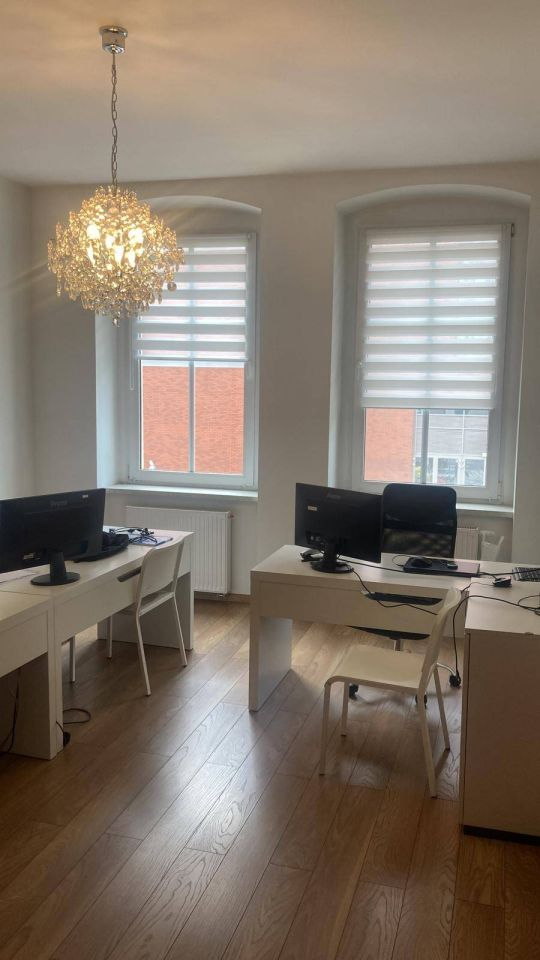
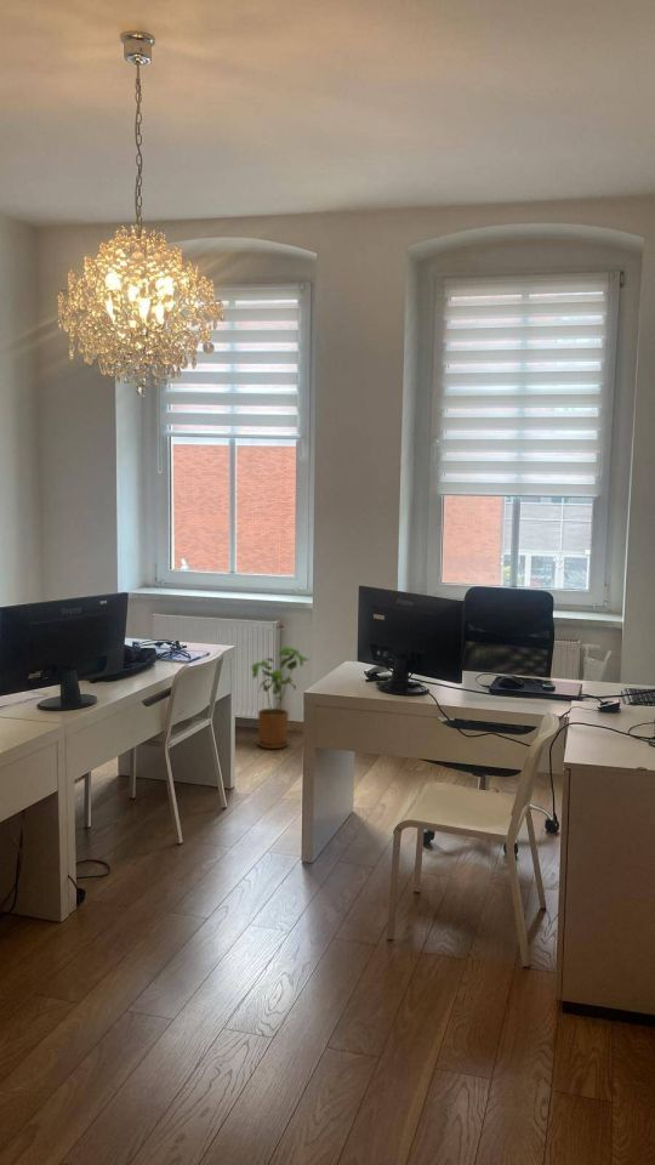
+ house plant [251,646,311,750]
